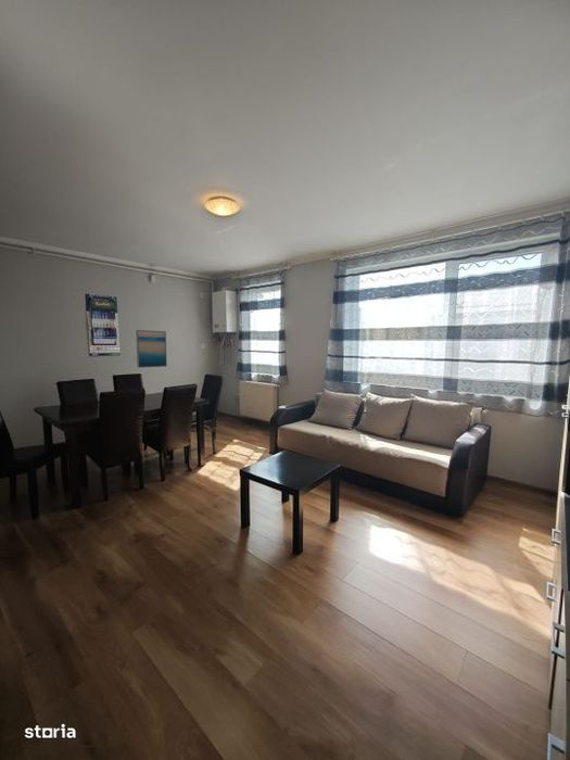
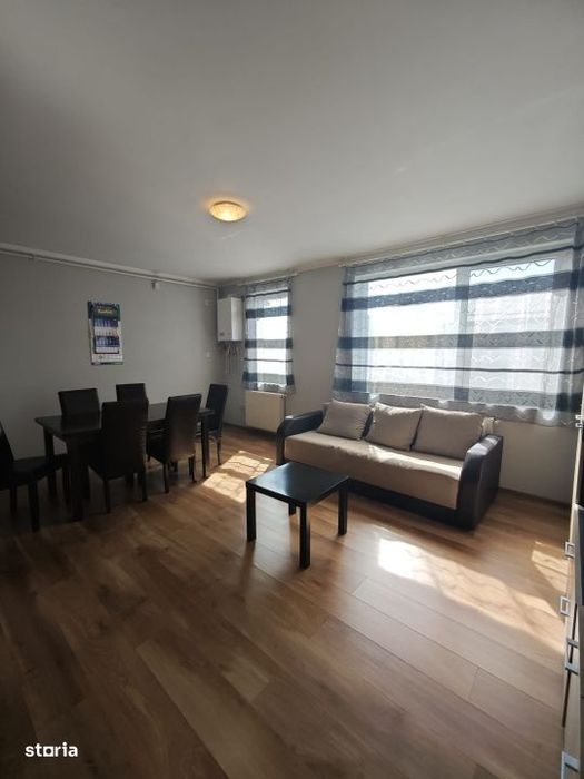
- wall art [135,329,168,369]
